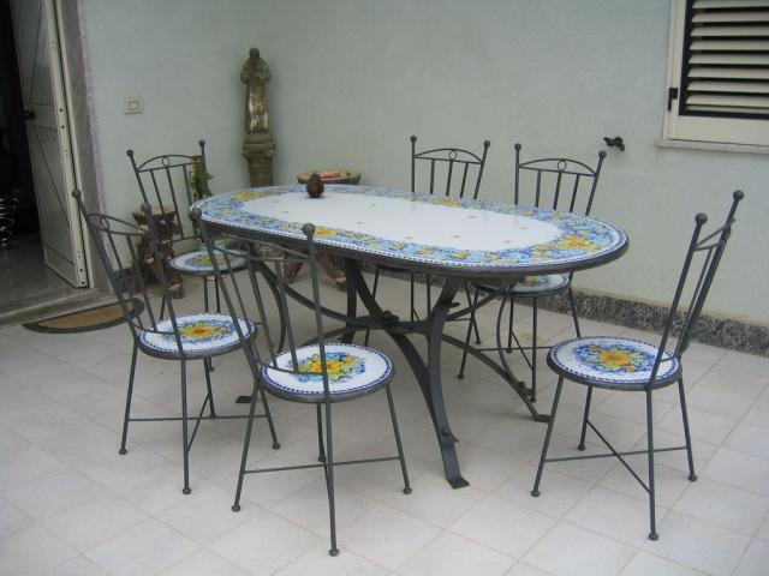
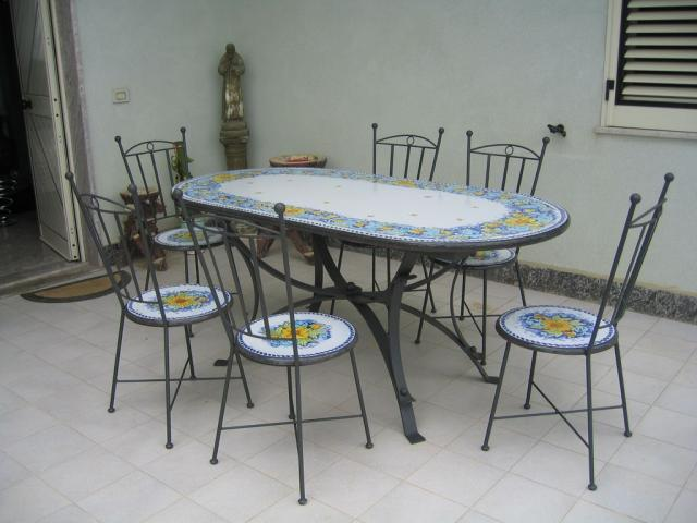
- fruit [304,172,326,198]
